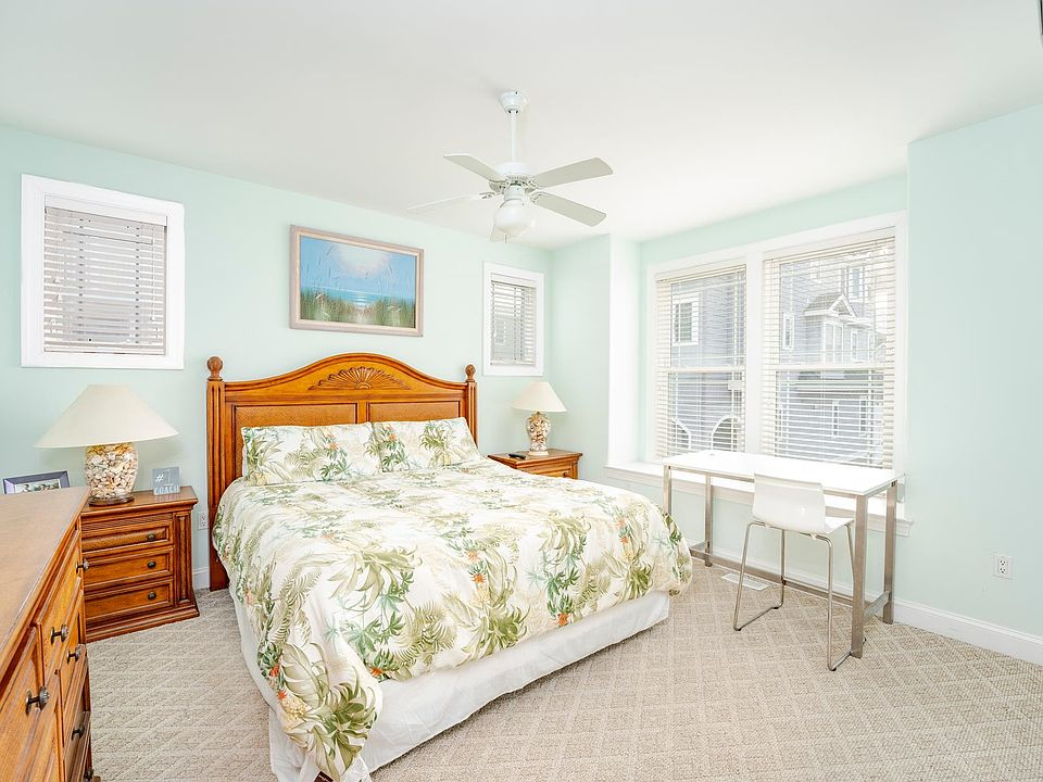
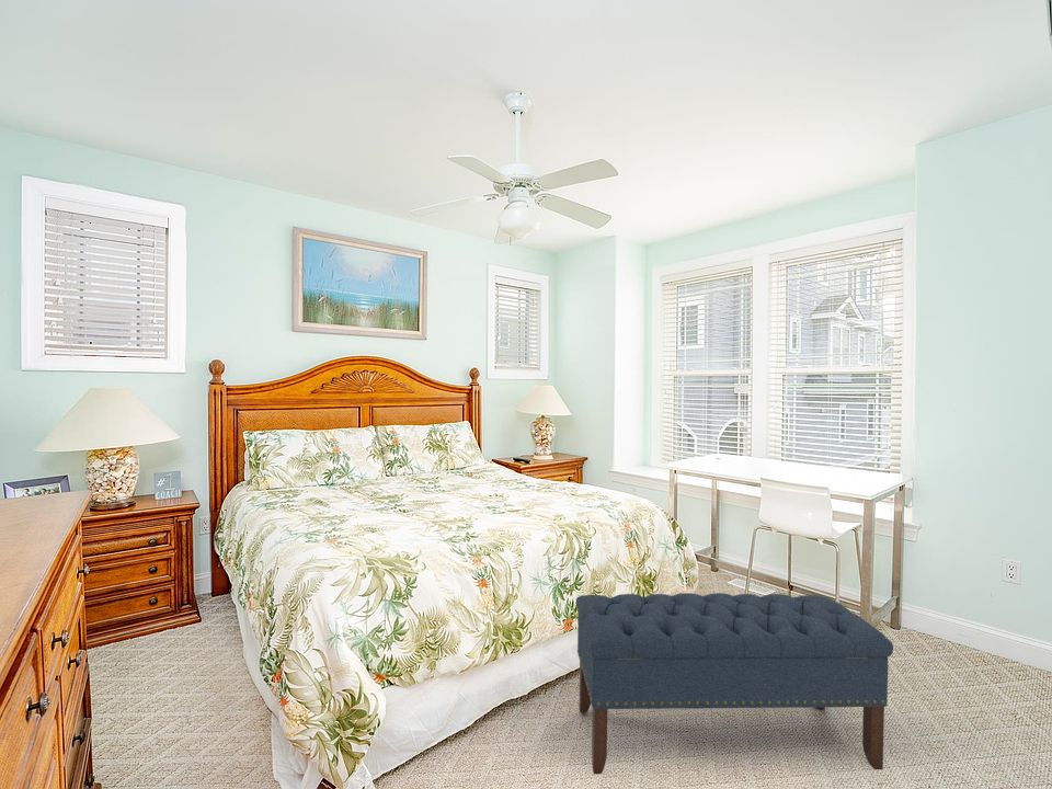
+ bench [575,592,894,775]
